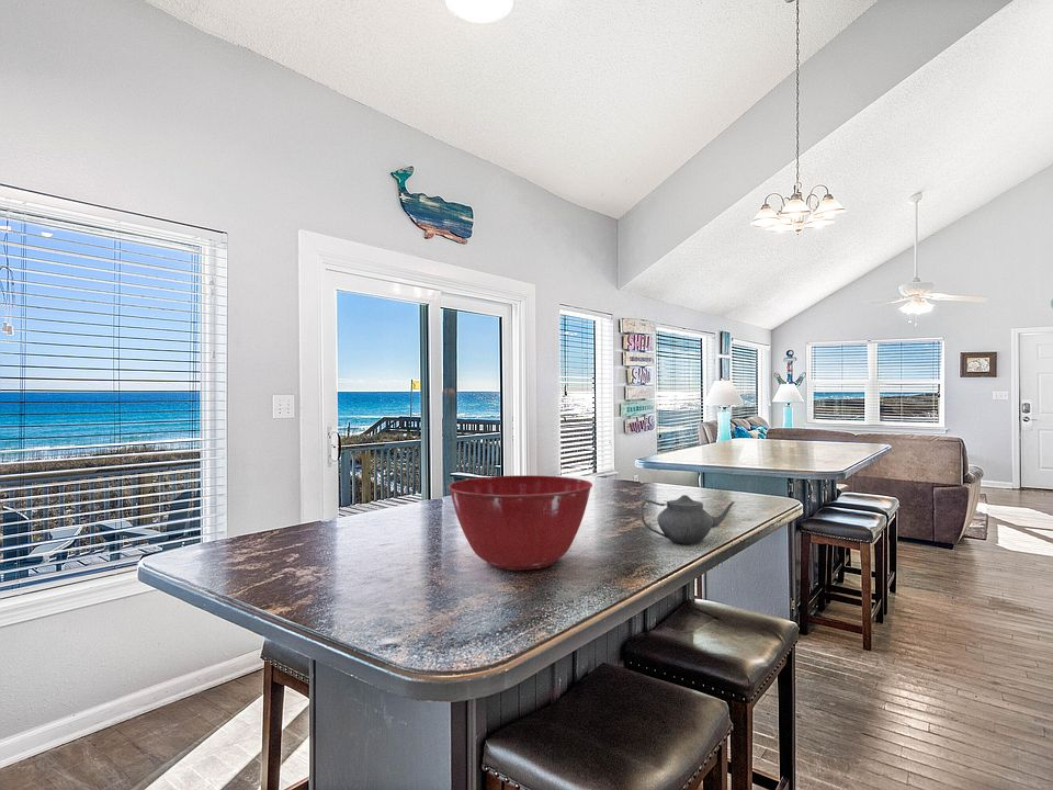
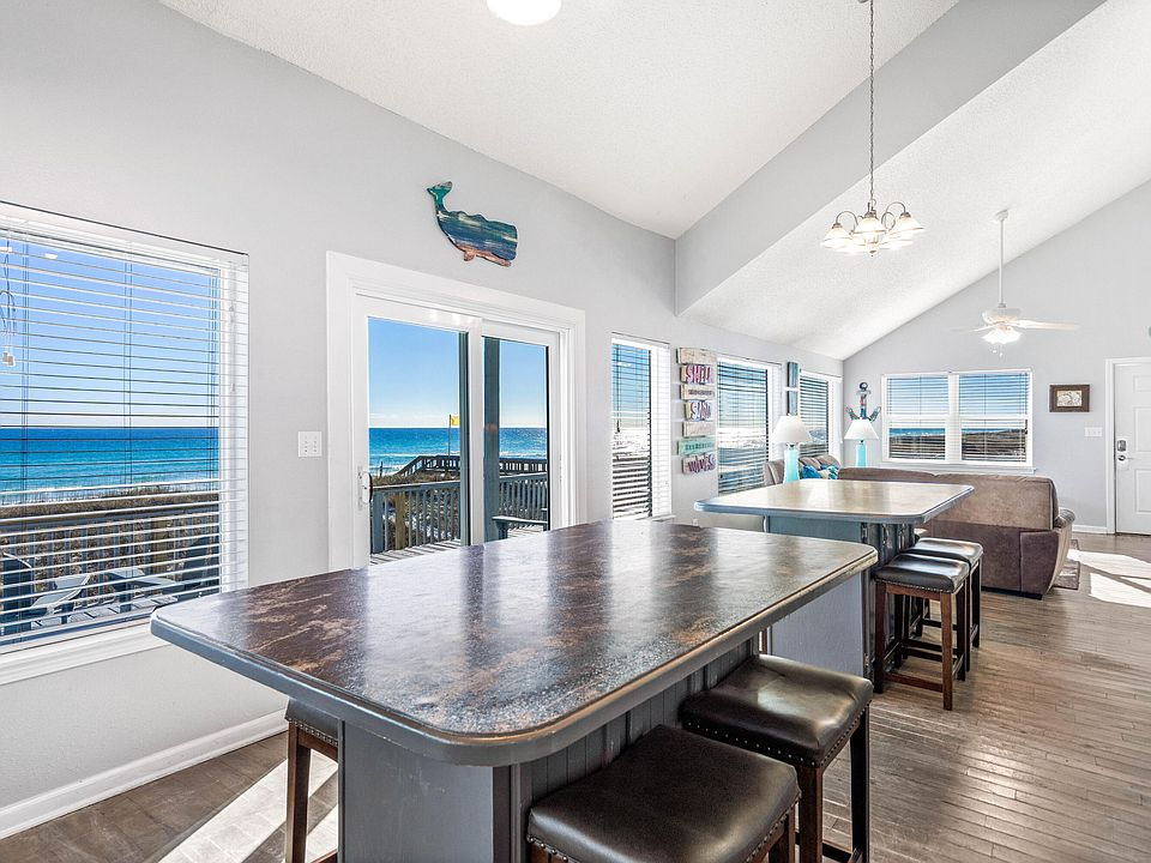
- mixing bowl [448,474,593,571]
- teapot [638,494,736,545]
